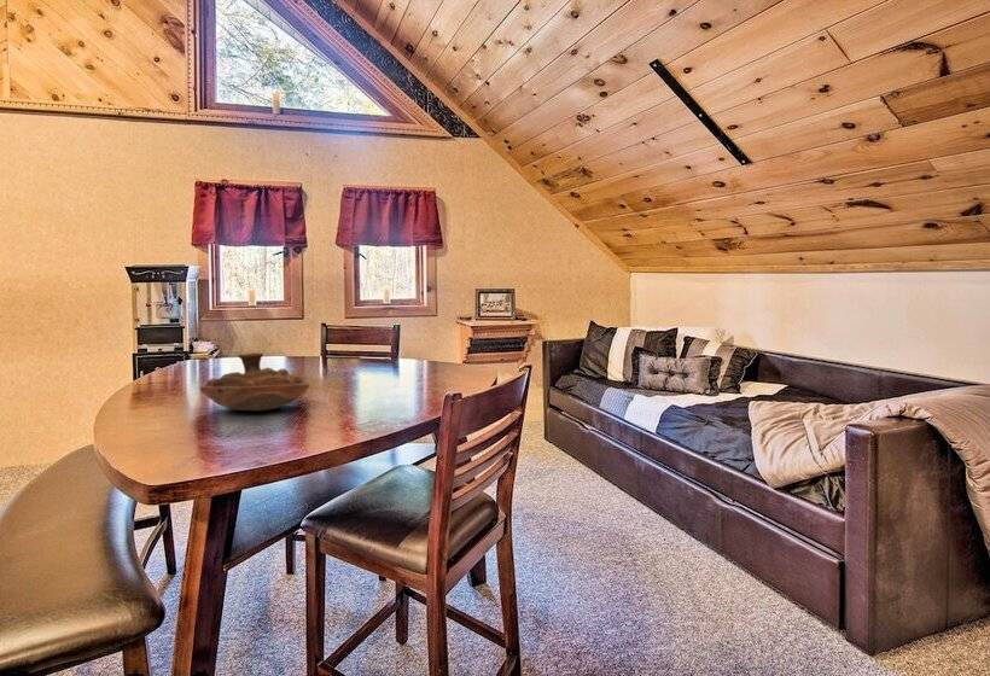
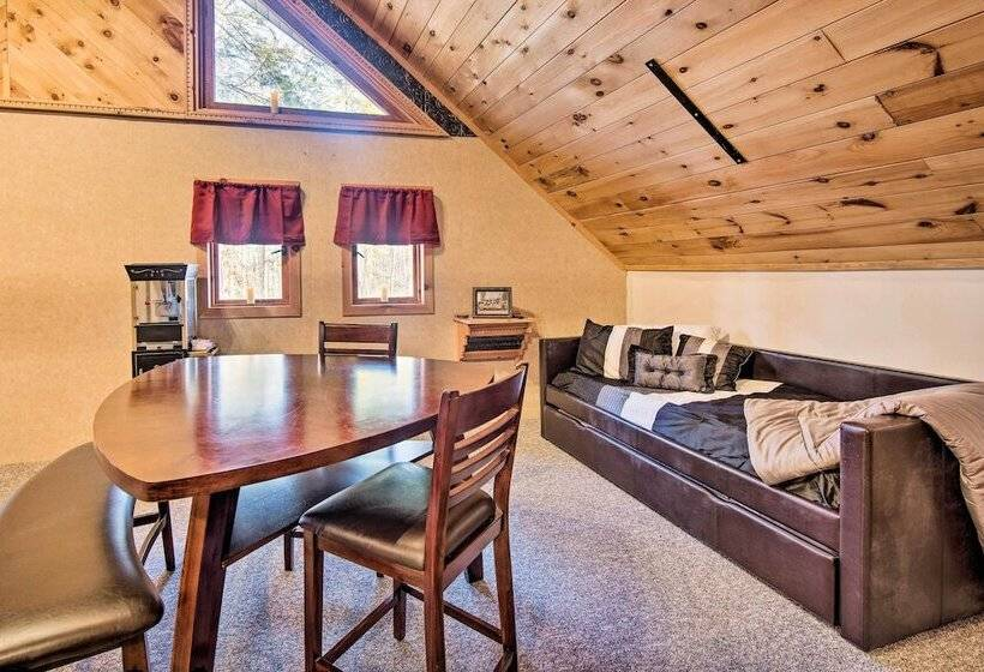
- decorative bowl [199,351,310,412]
